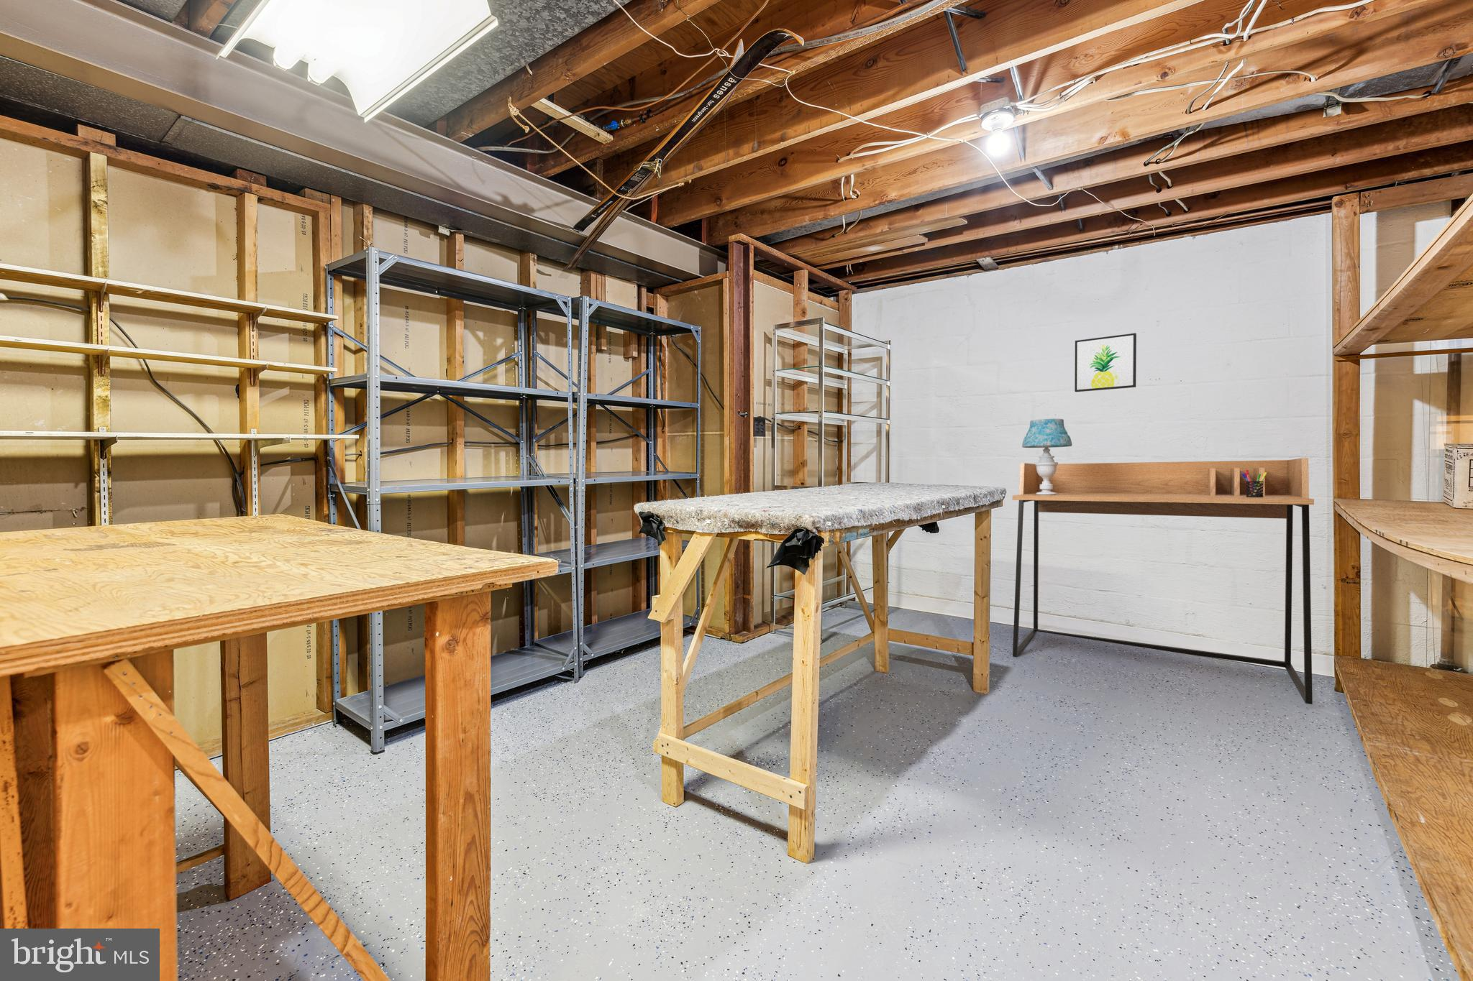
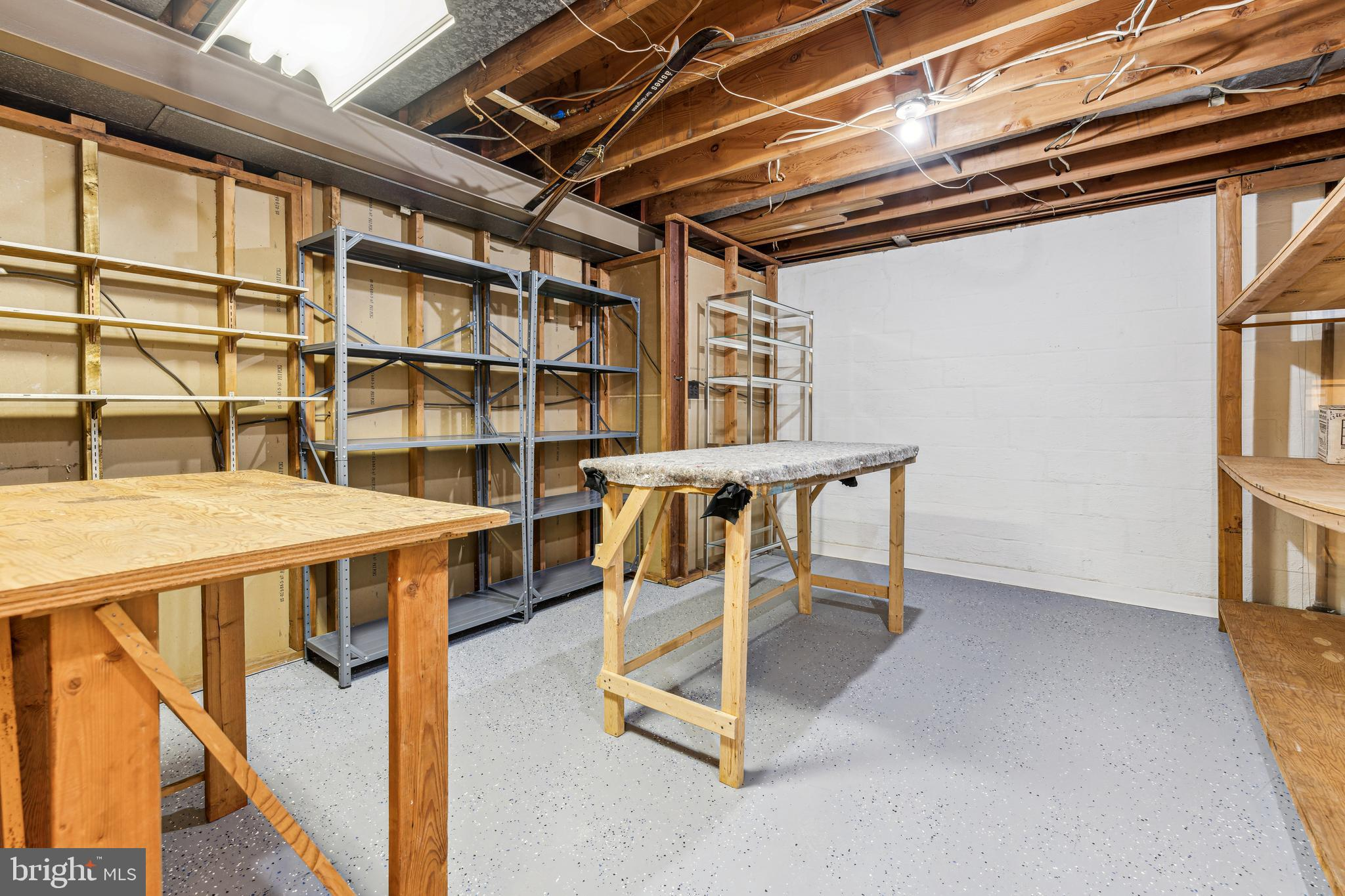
- wall art [1074,332,1137,392]
- table lamp [1022,418,1072,495]
- desk [1011,457,1315,705]
- pen holder [1242,470,1267,497]
